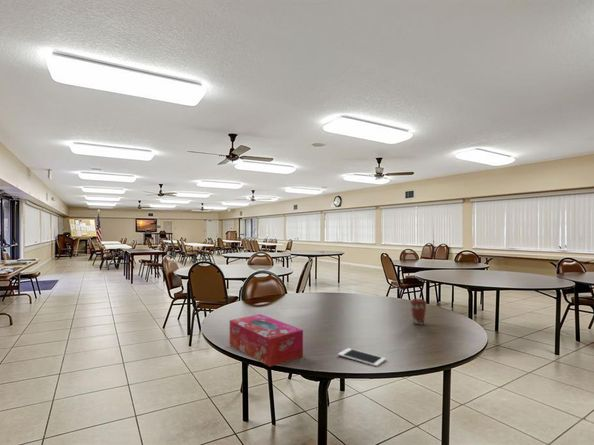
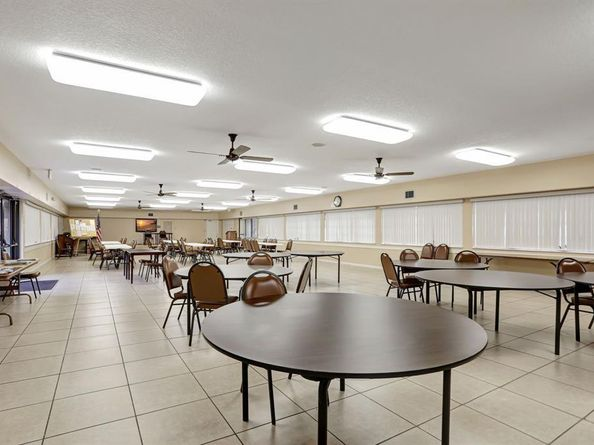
- tissue box [229,313,304,368]
- coffee cup [409,298,428,326]
- cell phone [337,347,387,367]
